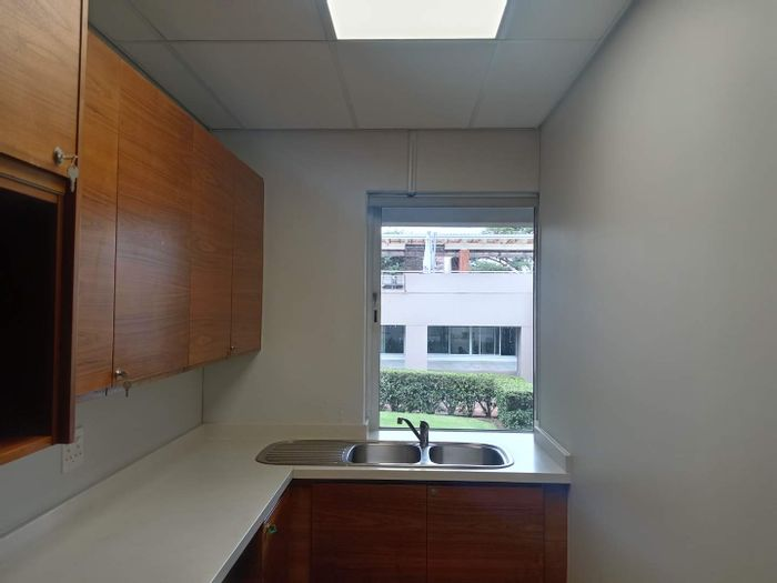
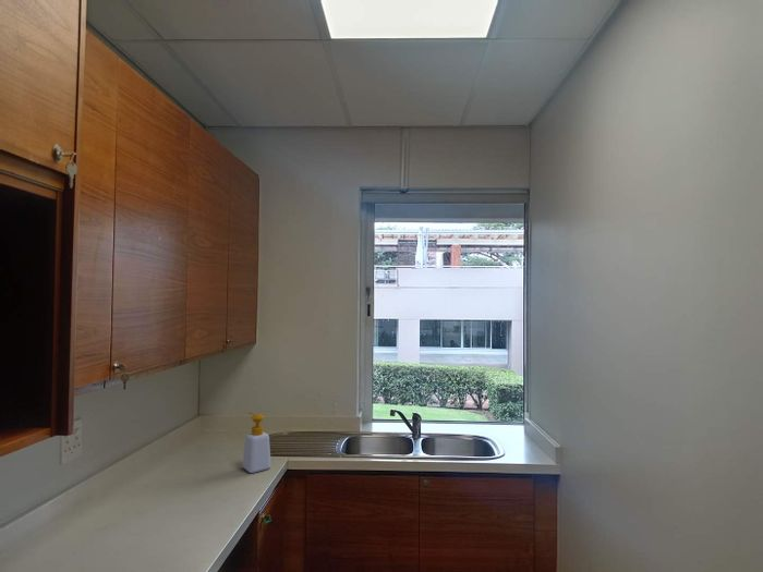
+ soap bottle [241,412,272,474]
